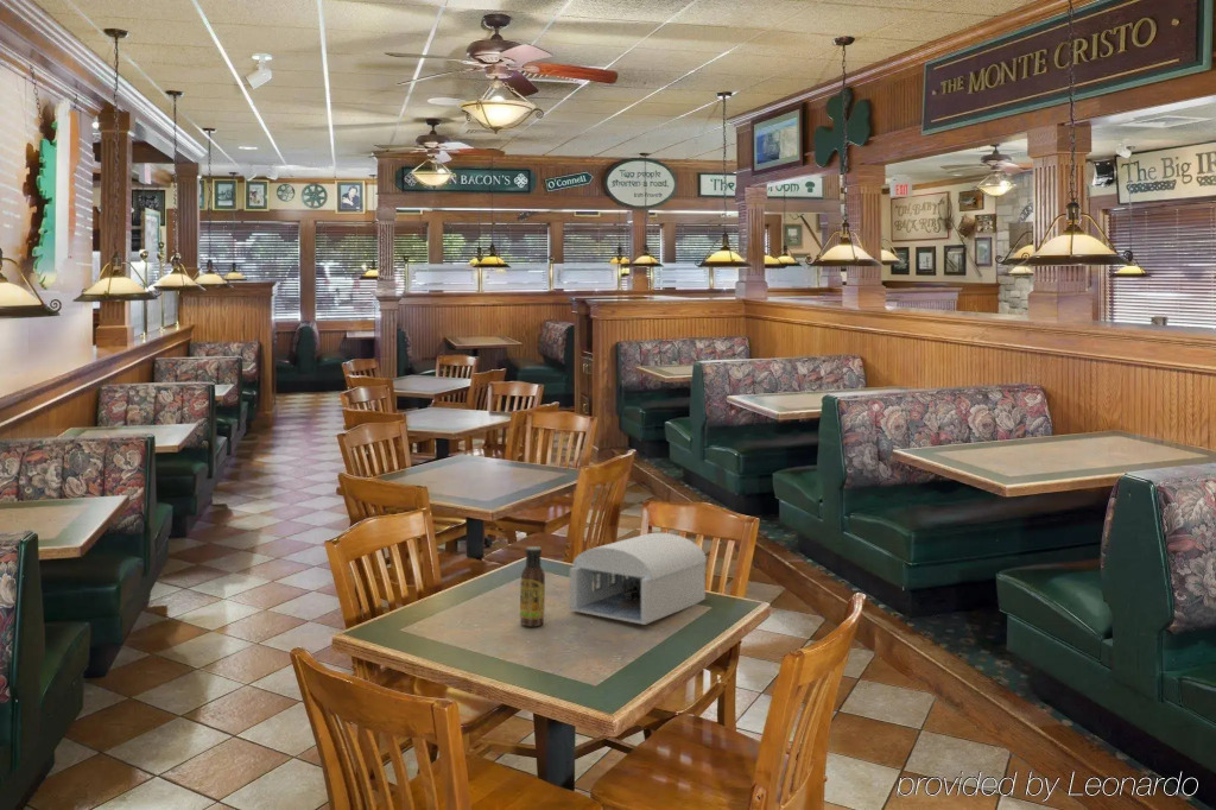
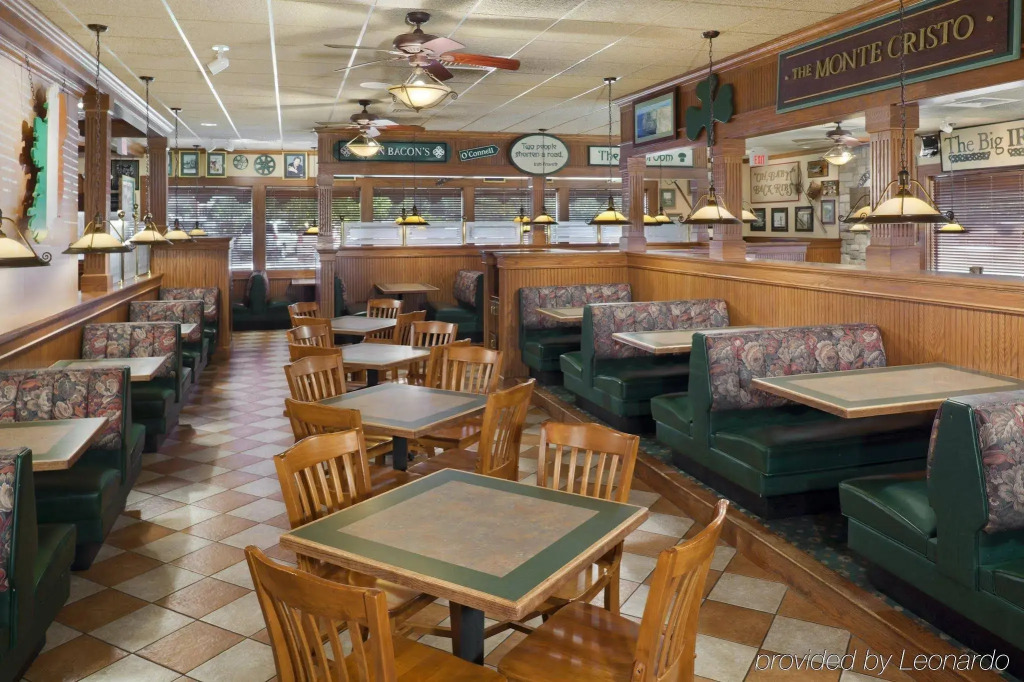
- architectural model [569,532,708,626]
- sauce bottle [519,545,546,627]
